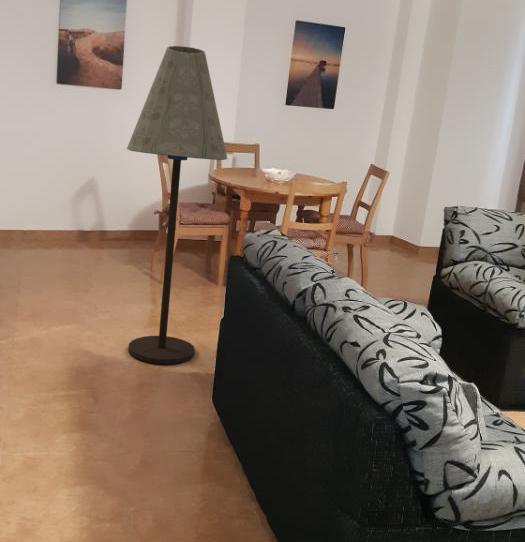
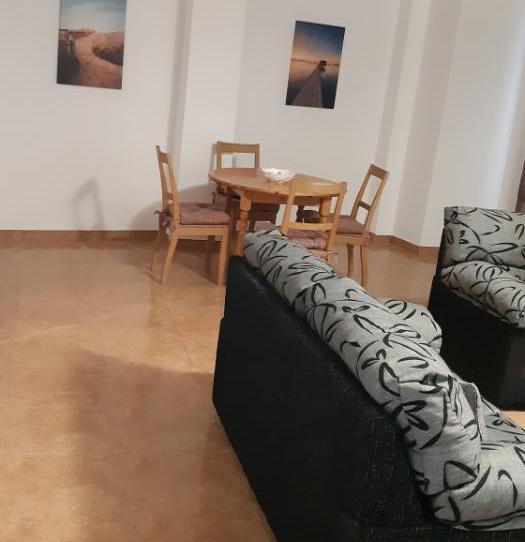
- floor lamp [126,45,228,365]
